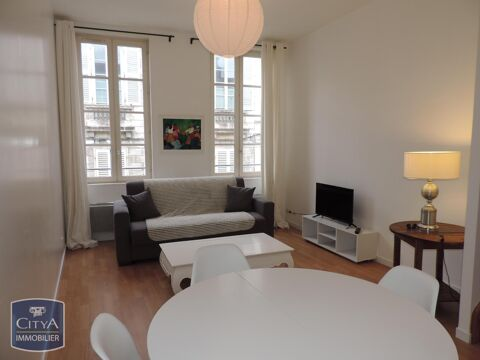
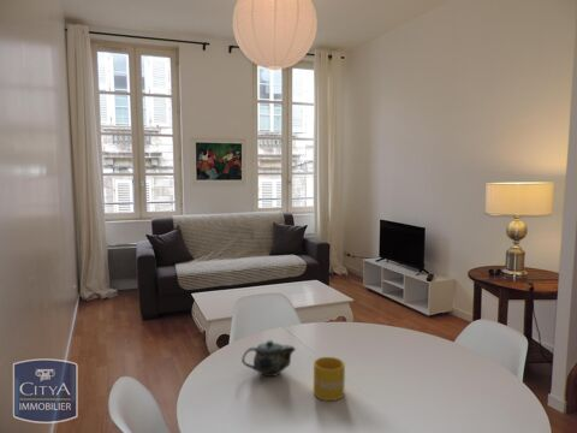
+ mug [313,356,346,402]
+ chinaware [240,339,297,378]
